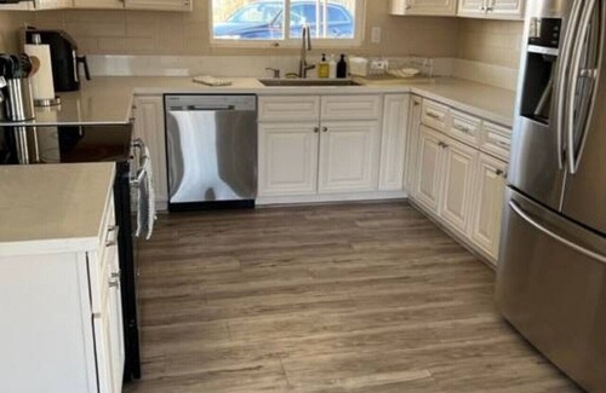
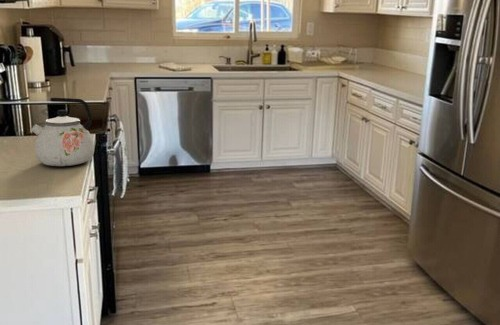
+ kettle [30,97,95,167]
